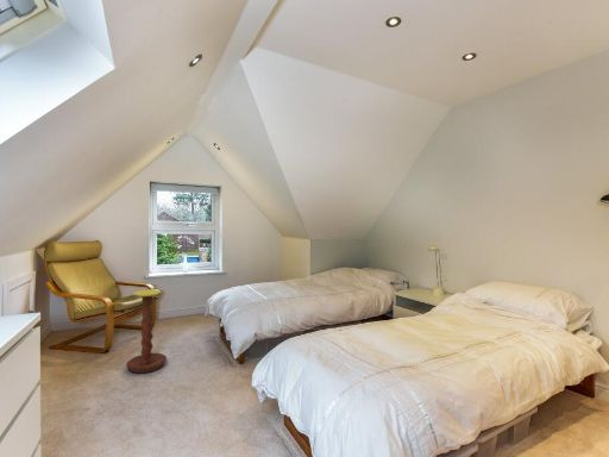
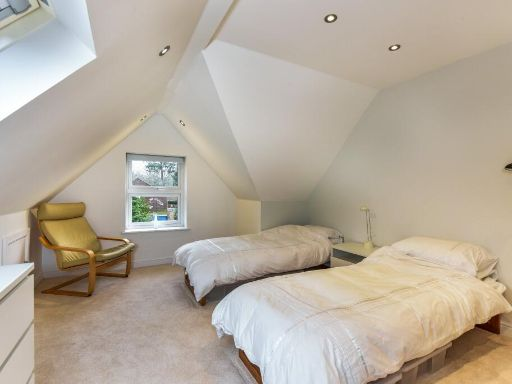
- side table [125,288,168,374]
